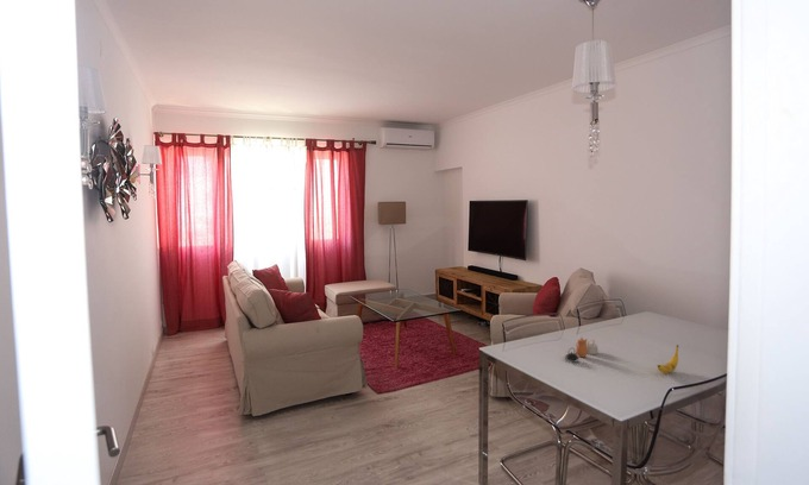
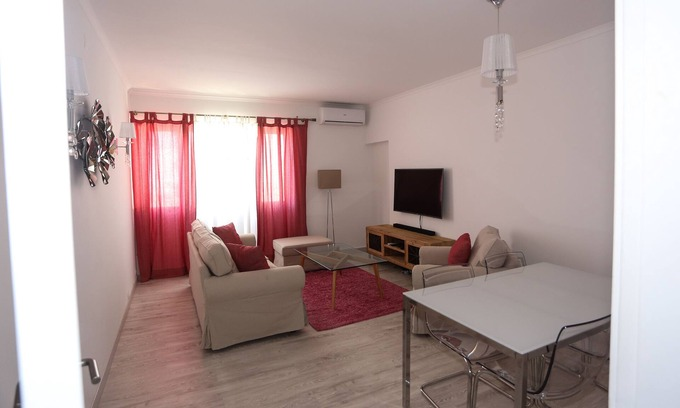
- banana [656,344,679,374]
- teapot [564,336,600,361]
